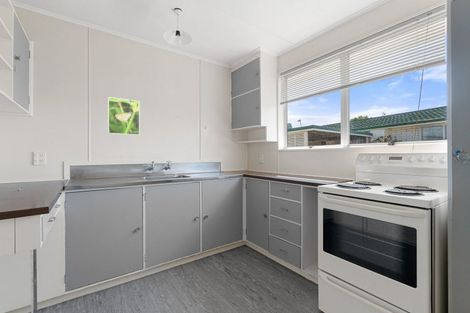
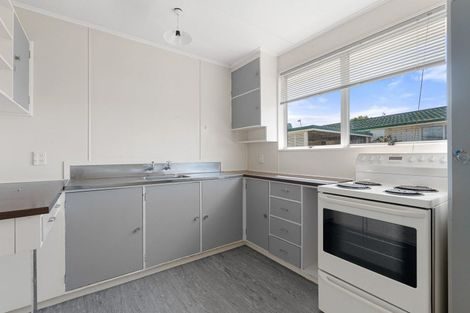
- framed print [107,96,141,136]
